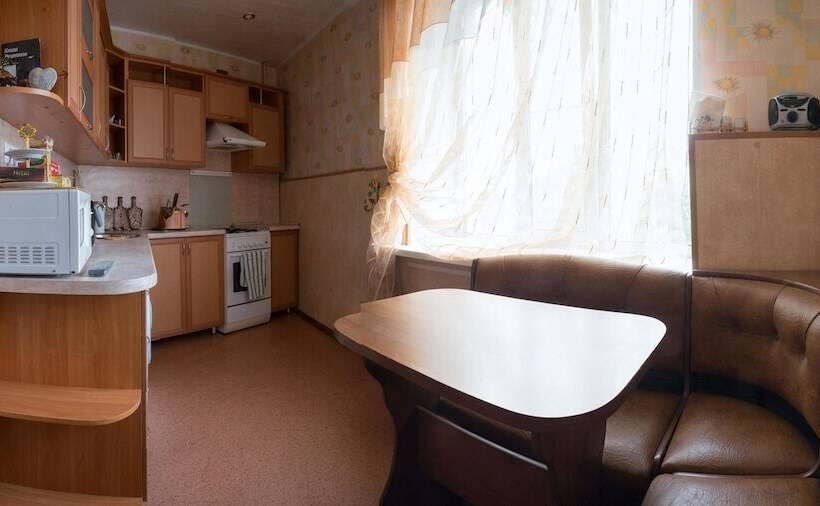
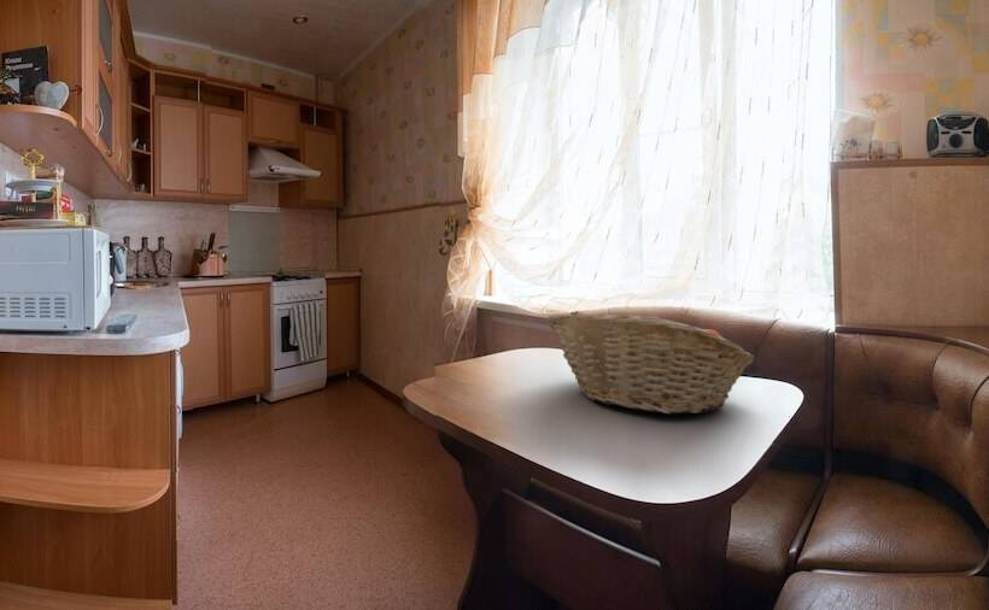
+ fruit basket [545,312,756,415]
